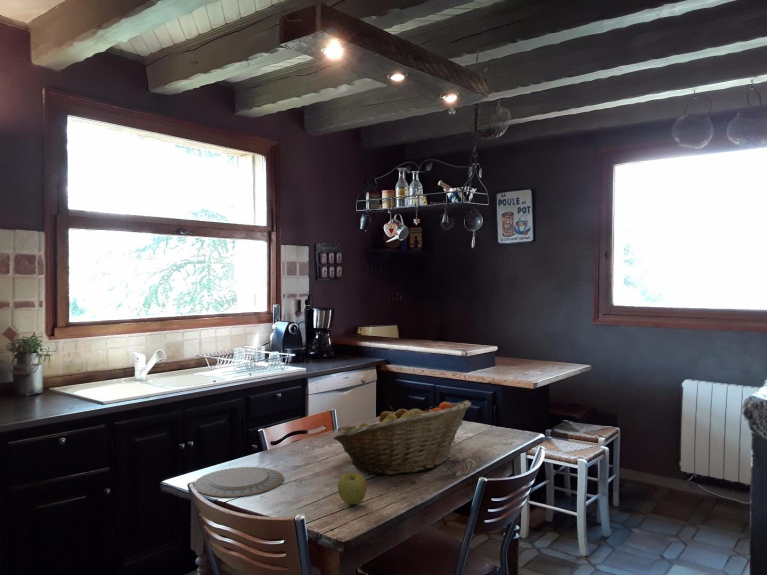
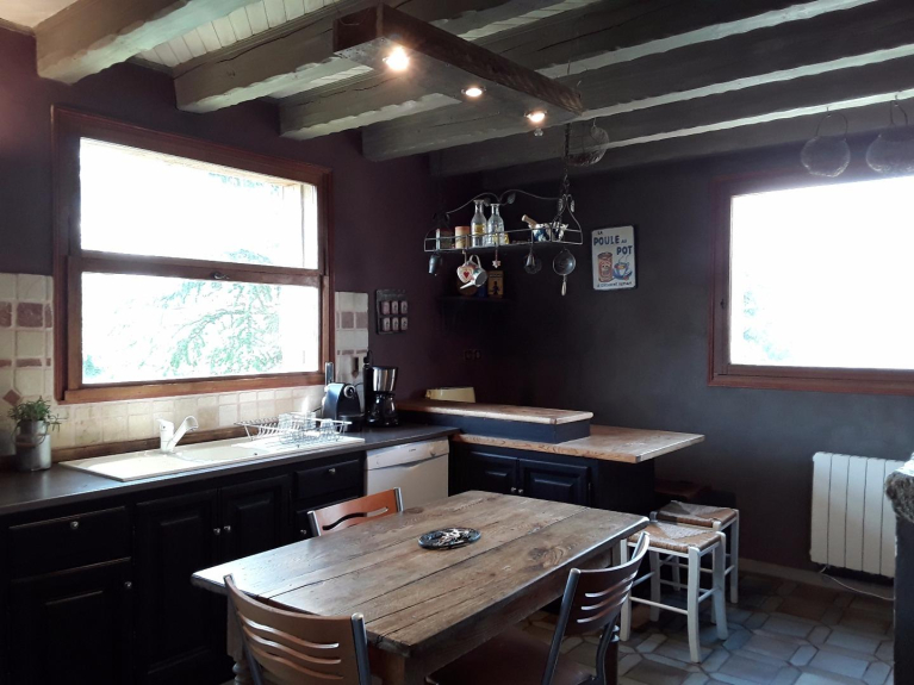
- chinaware [193,466,285,498]
- fruit basket [333,399,472,476]
- apple [337,472,368,505]
